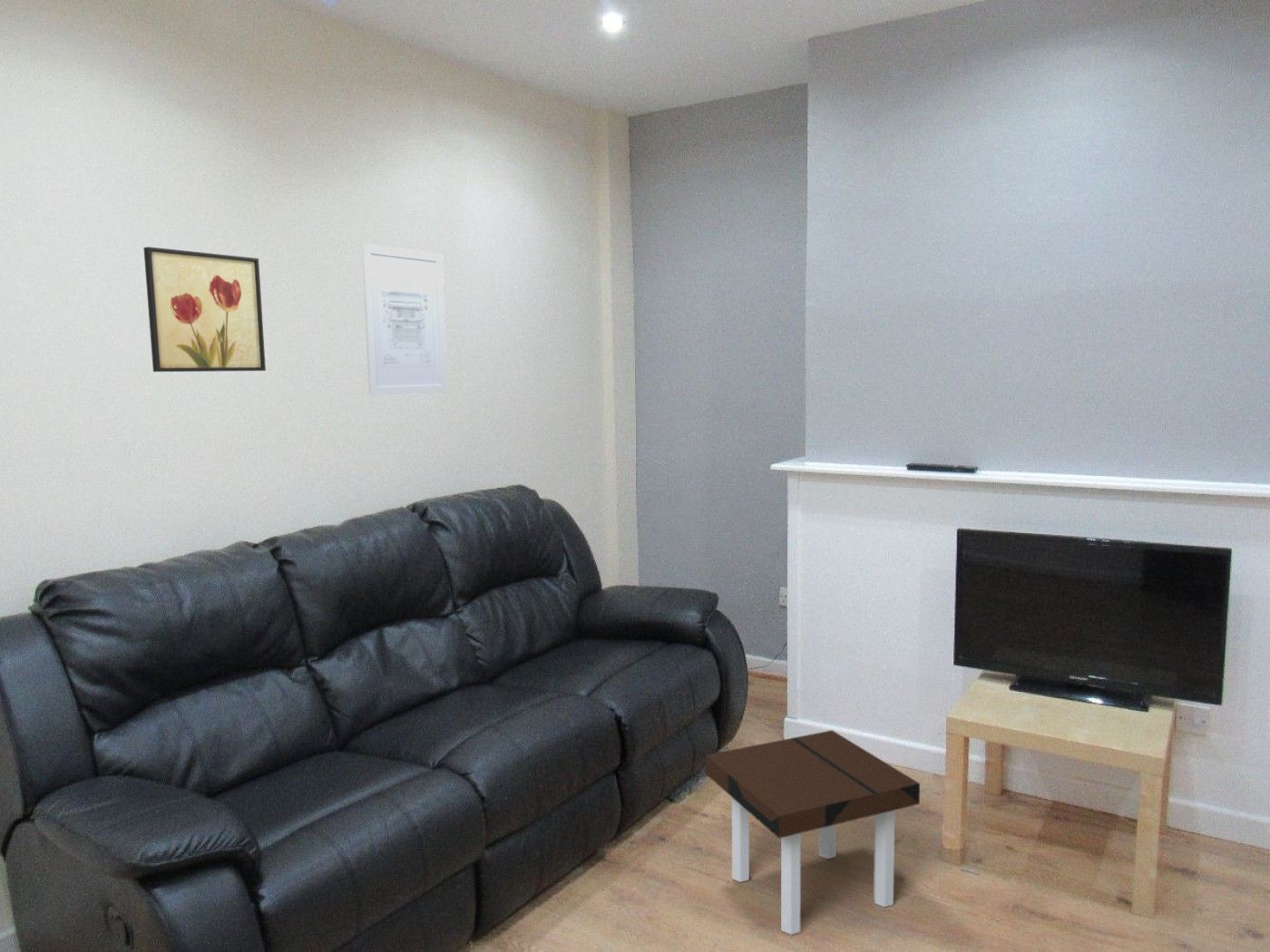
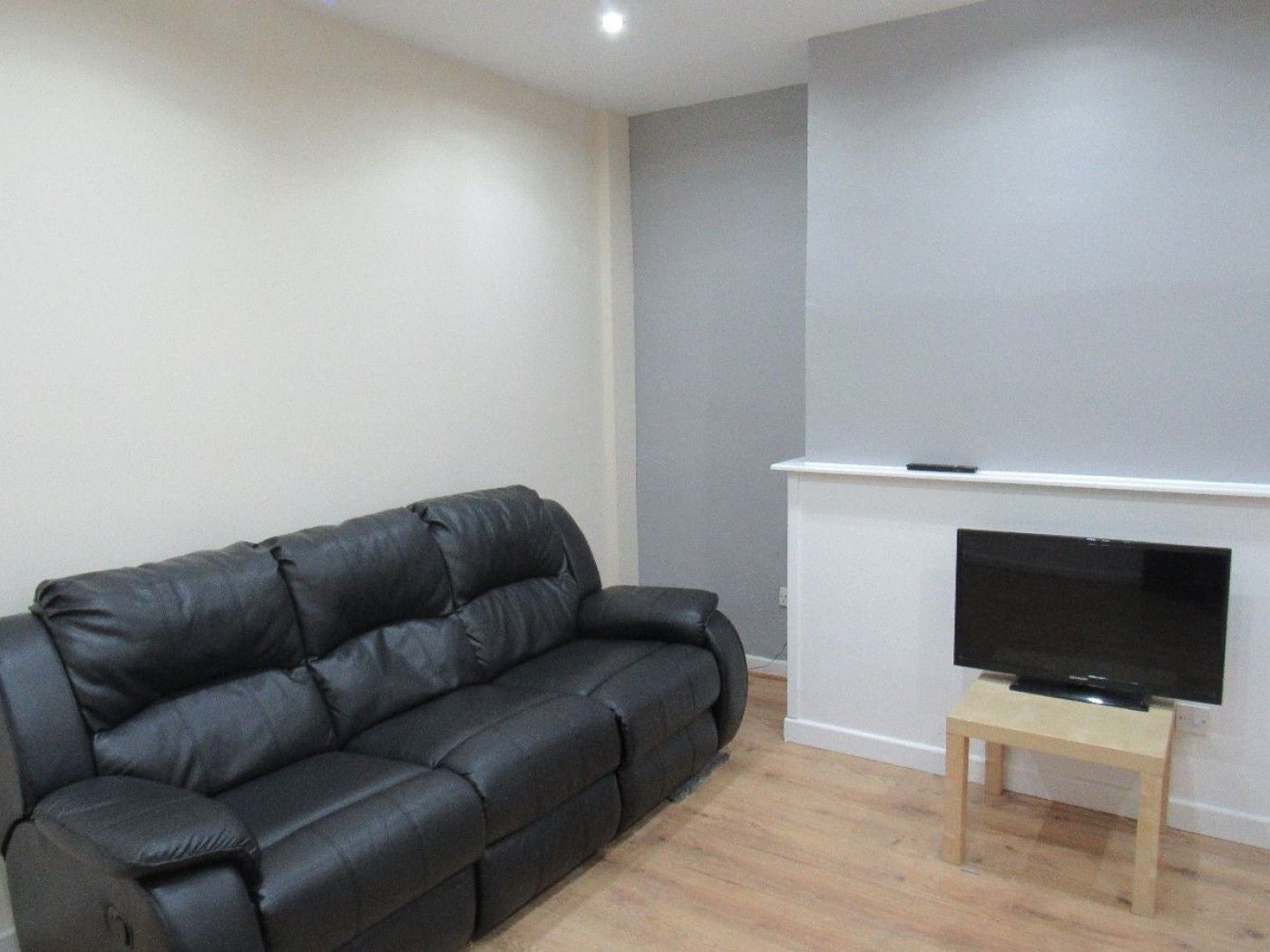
- side table [705,729,921,936]
- wall art [142,246,267,373]
- wall art [360,243,448,396]
